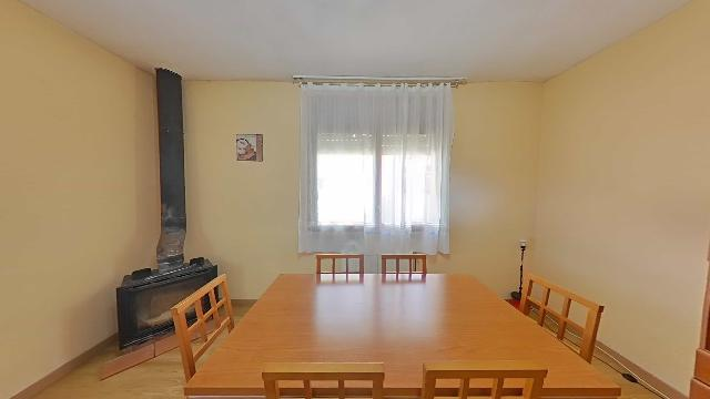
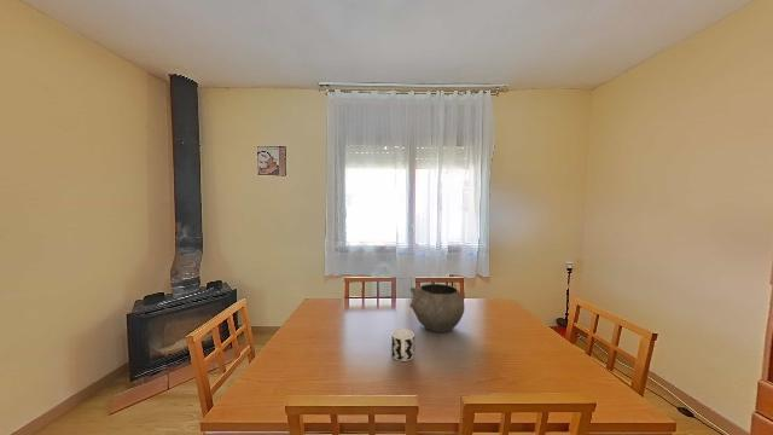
+ cup [390,329,415,362]
+ bowl [408,283,465,334]
